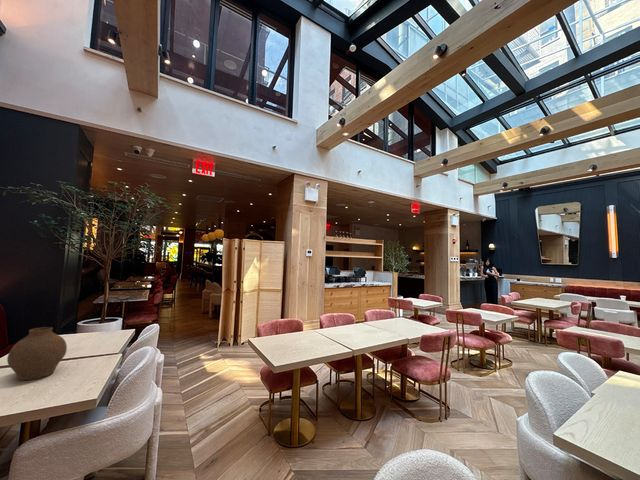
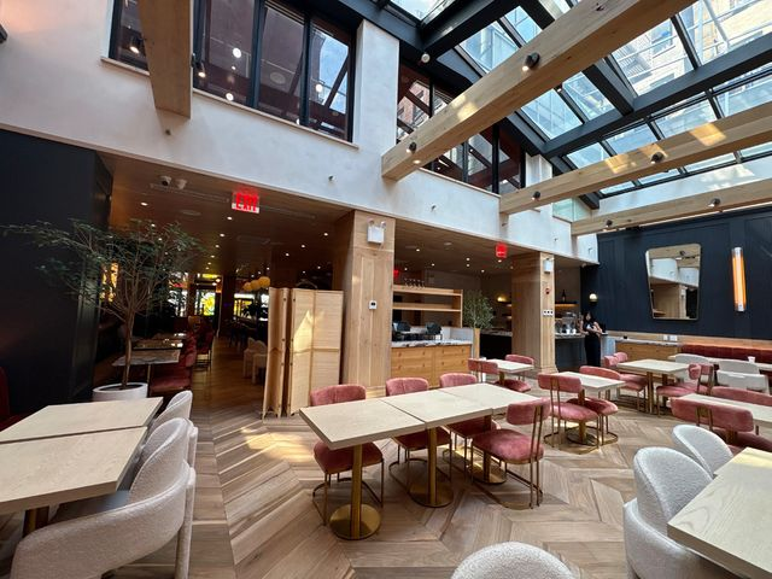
- vase [6,326,68,381]
